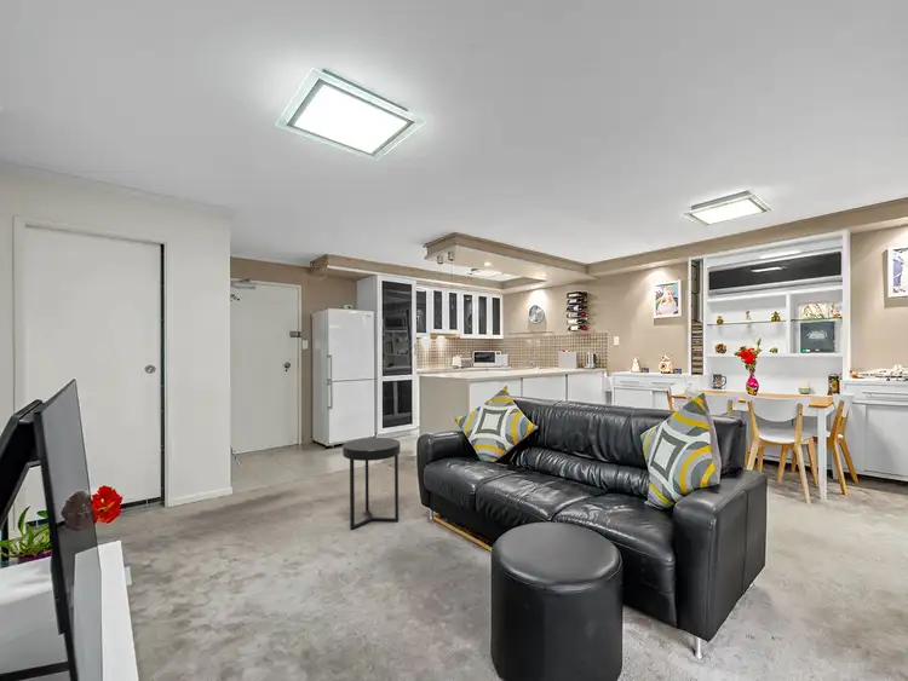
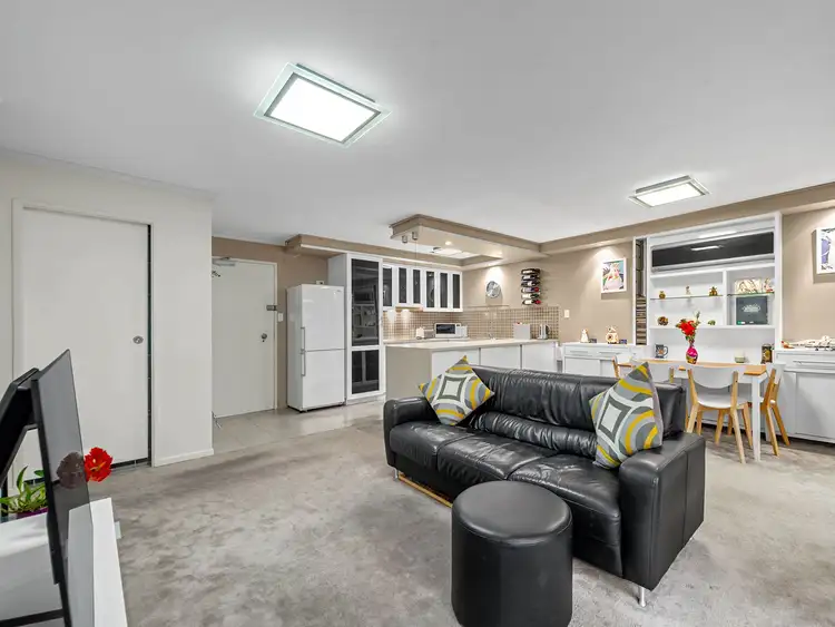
- side table [341,437,401,531]
